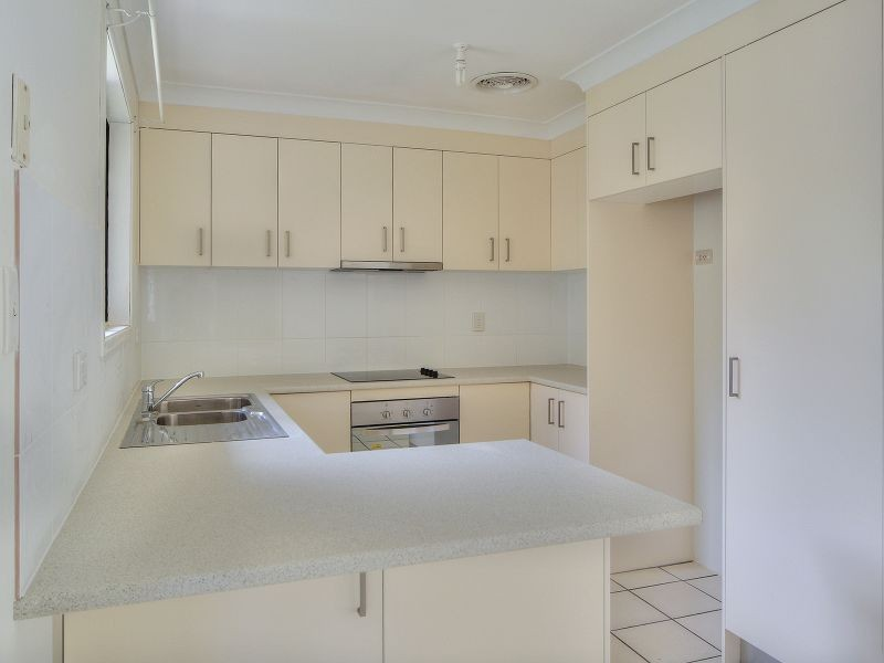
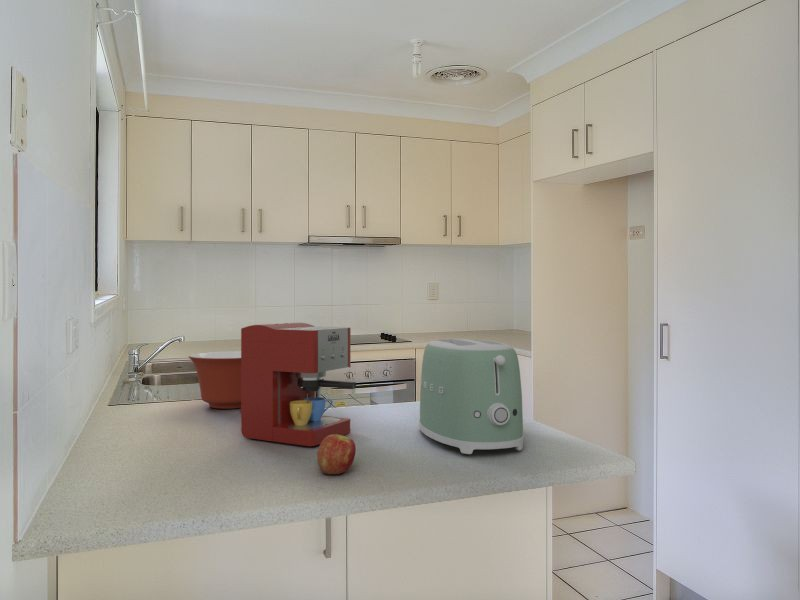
+ toaster [418,338,525,455]
+ mixing bowl [188,350,241,410]
+ fruit [316,434,357,475]
+ coffee maker [240,322,357,447]
